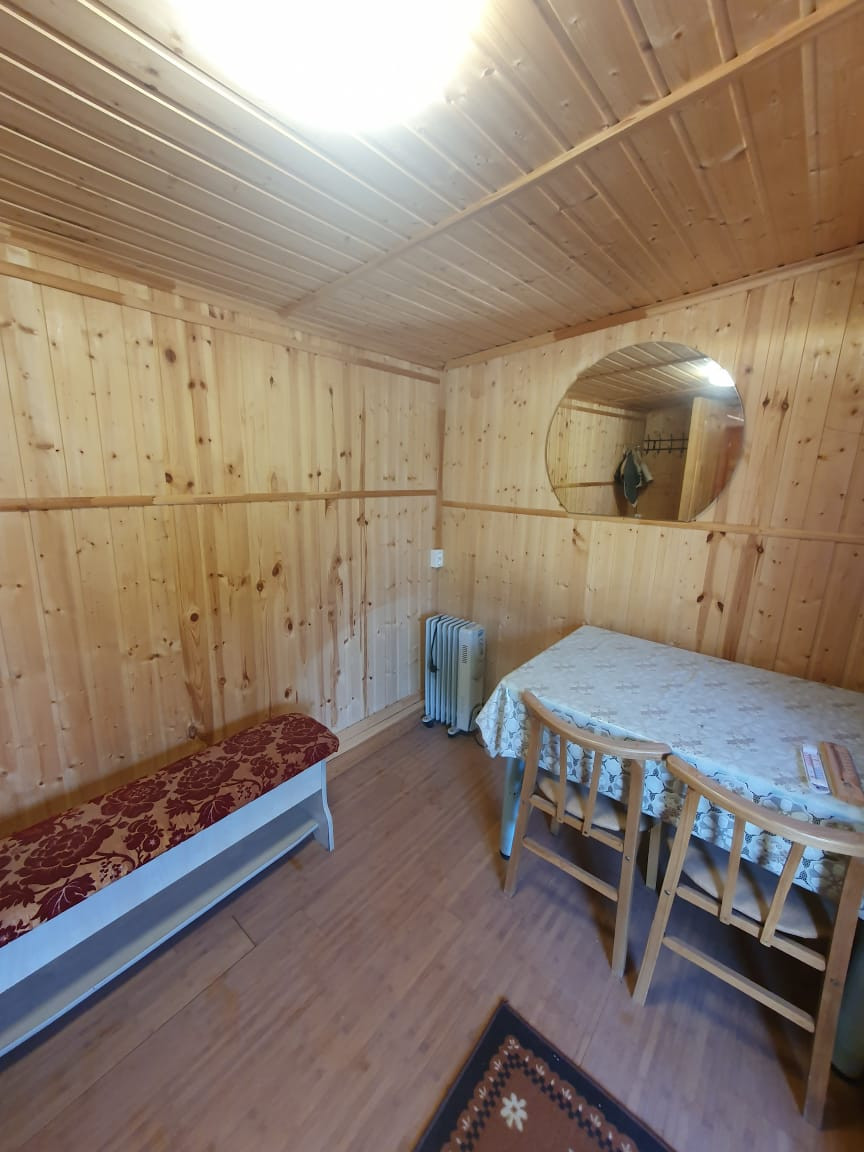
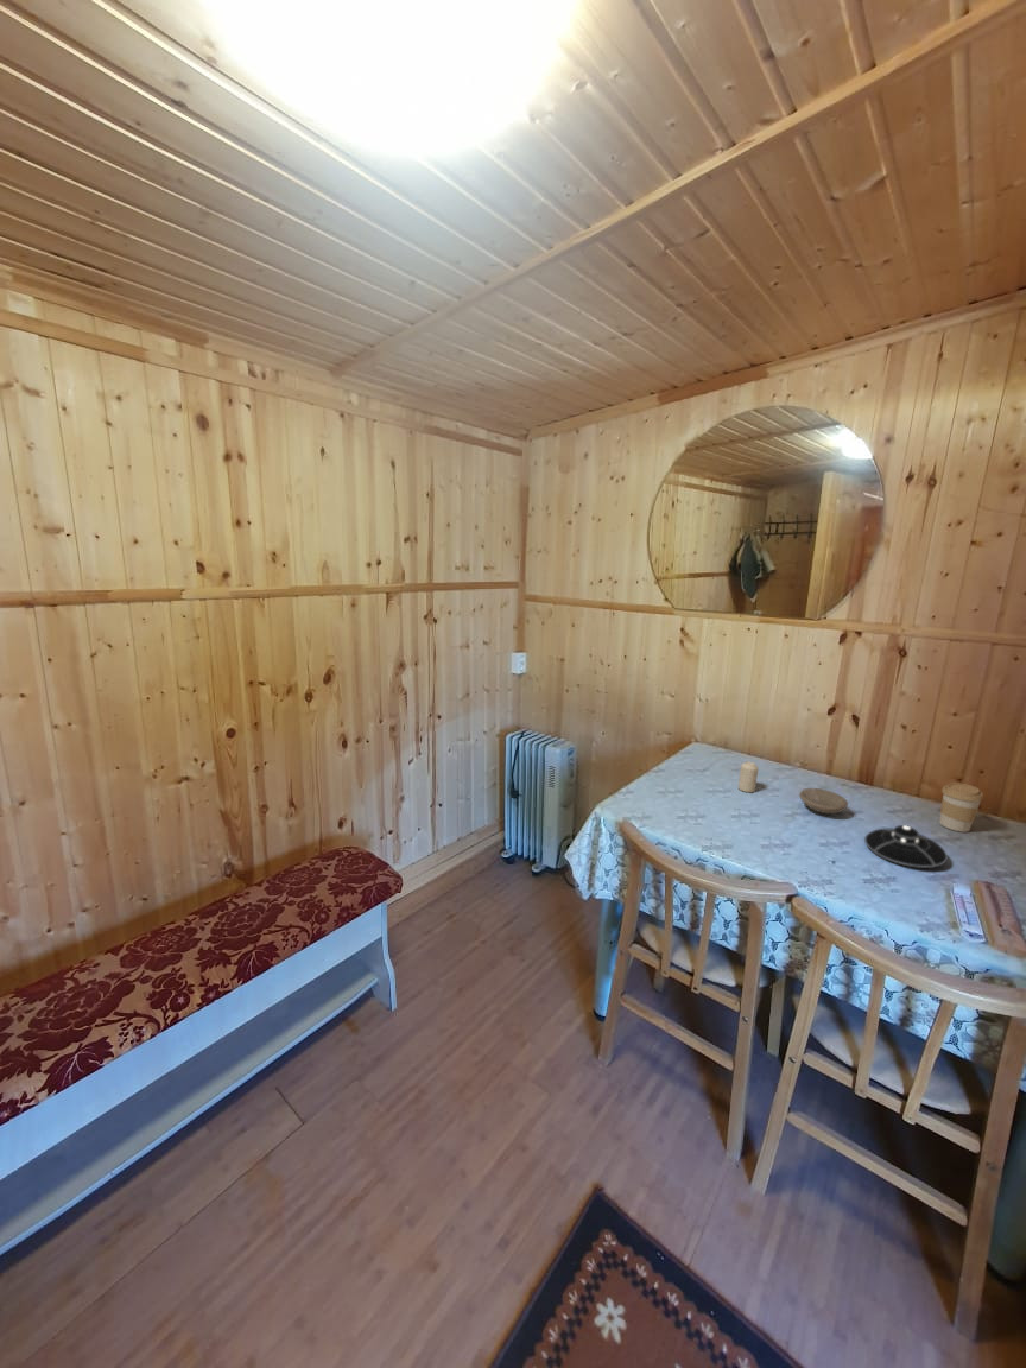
+ bowl [798,787,849,815]
+ candle [737,760,760,793]
+ coffee cup [938,783,984,834]
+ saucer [863,824,949,869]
